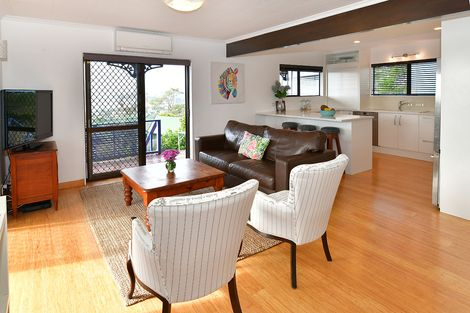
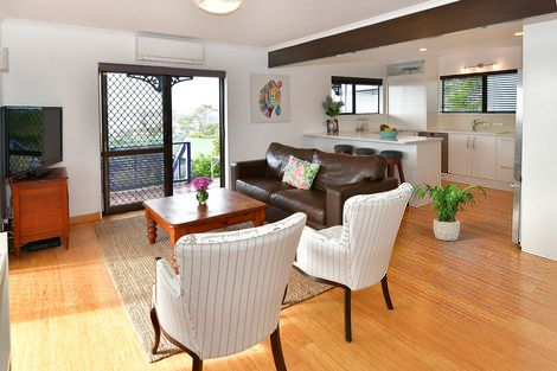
+ potted plant [411,181,487,242]
